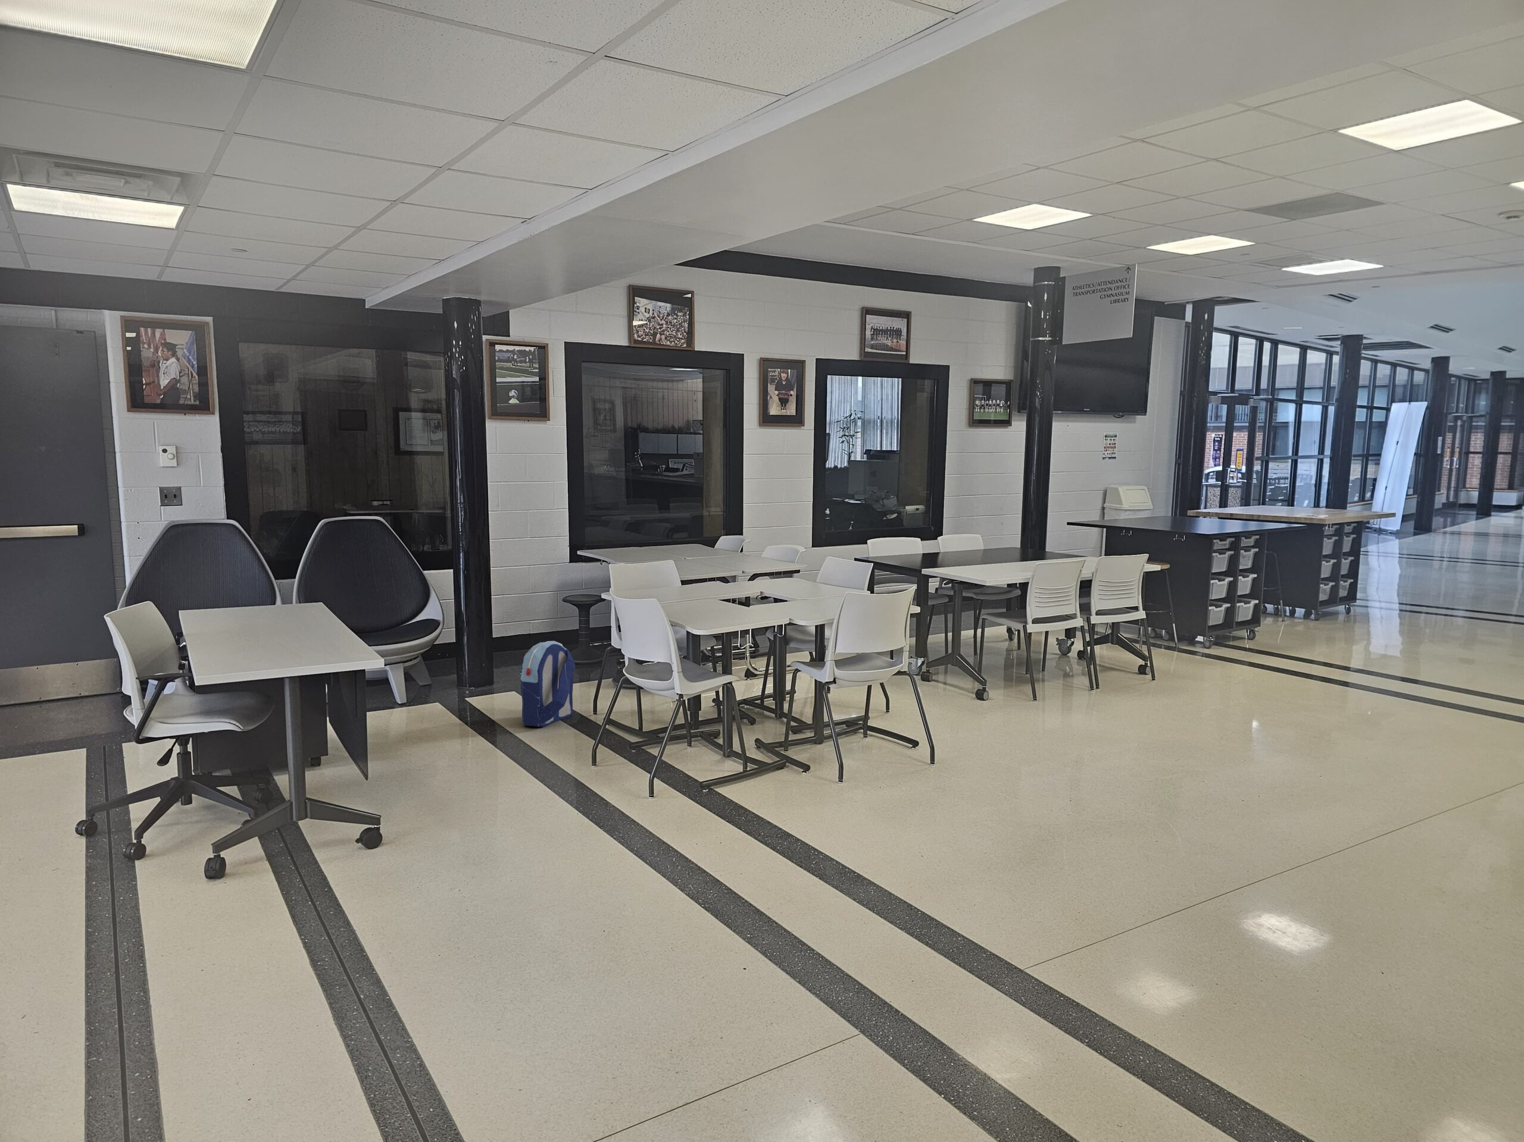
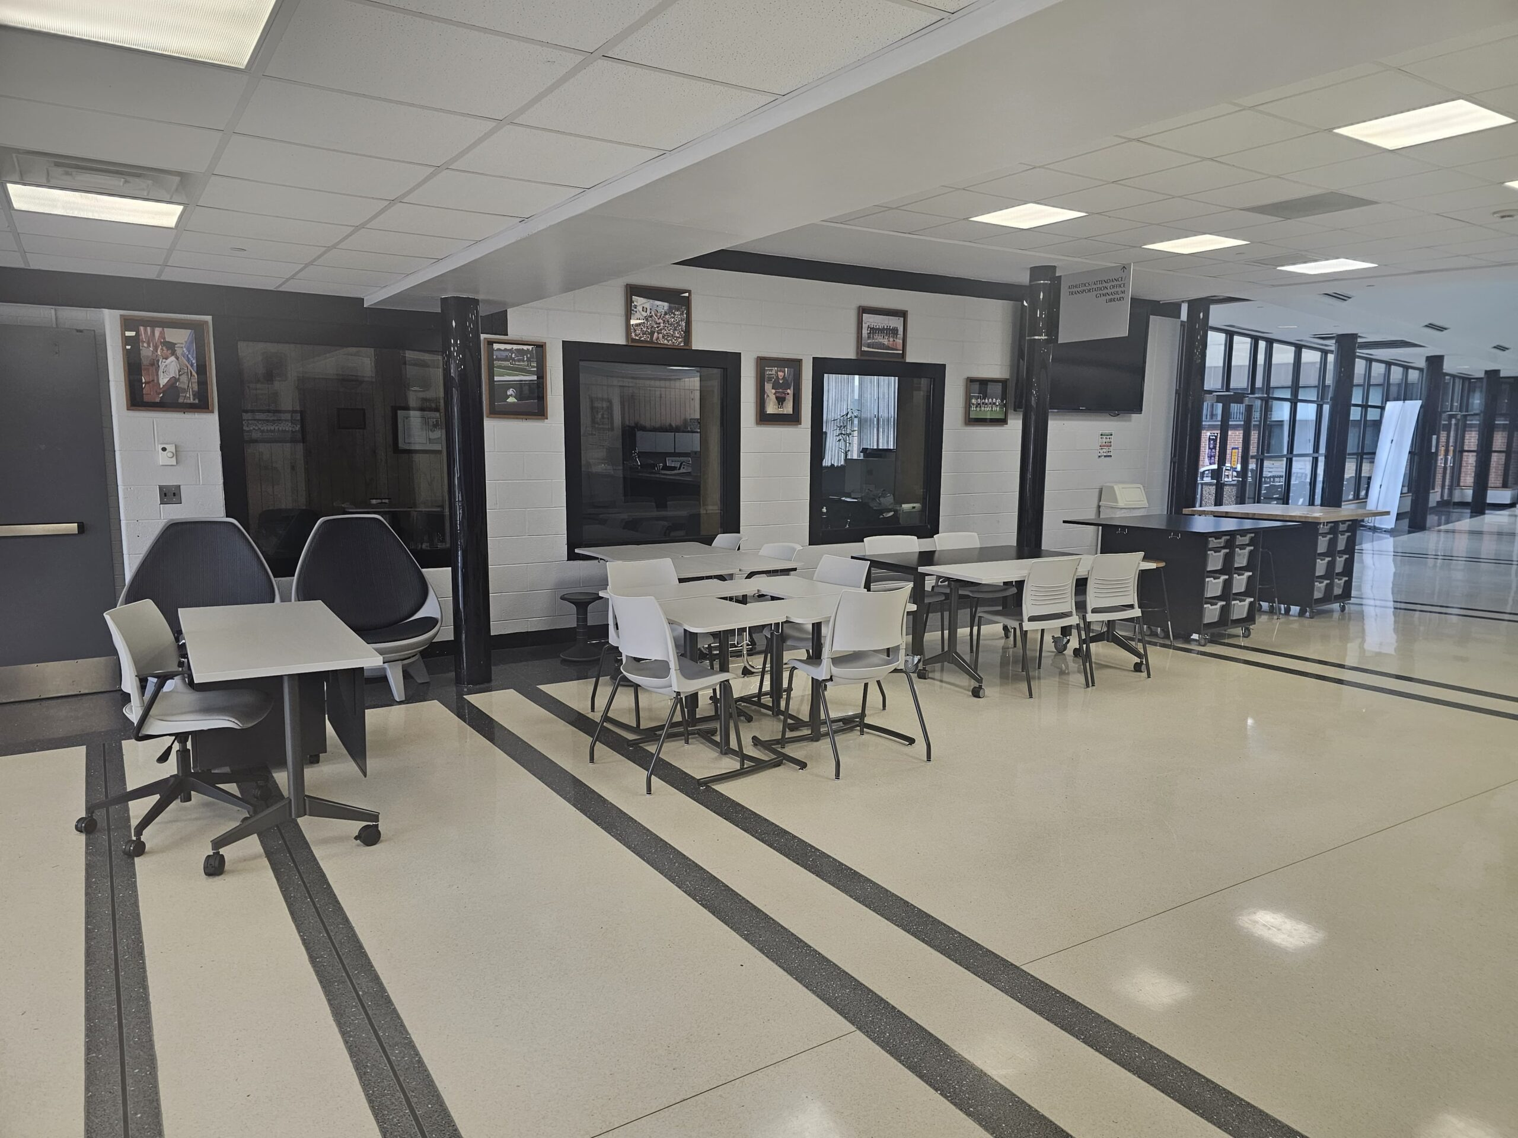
- backpack [520,641,576,727]
